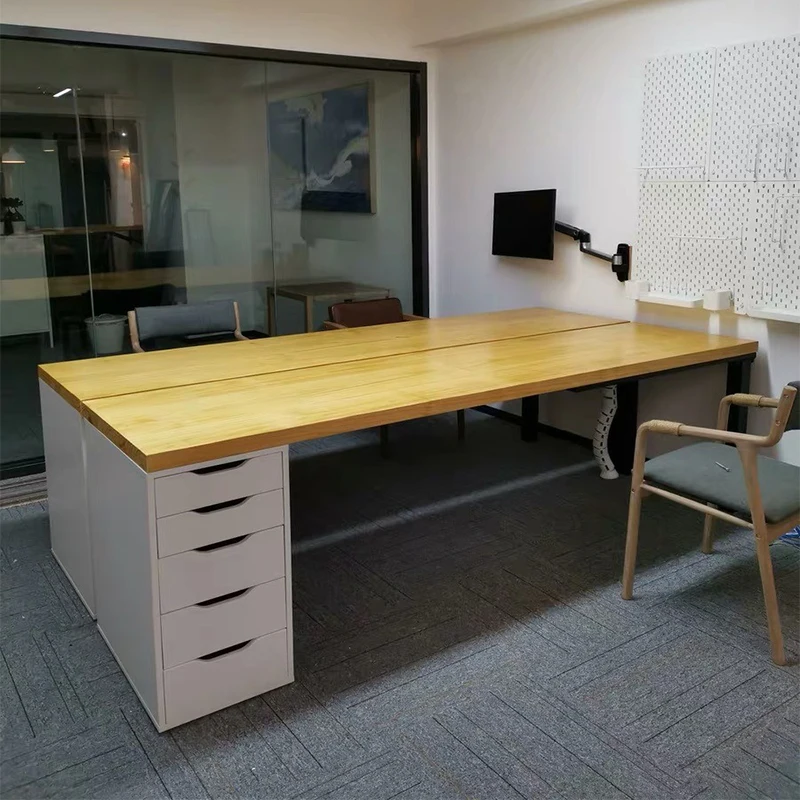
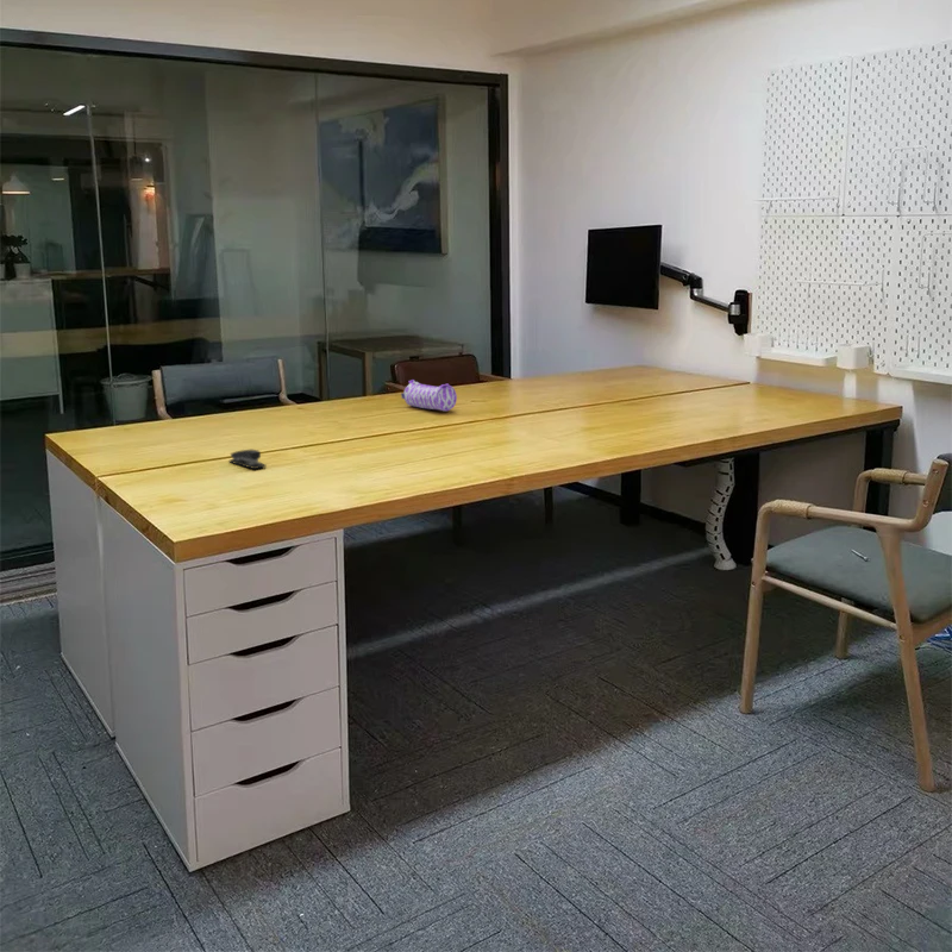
+ stapler [228,449,268,470]
+ pencil case [400,378,458,412]
